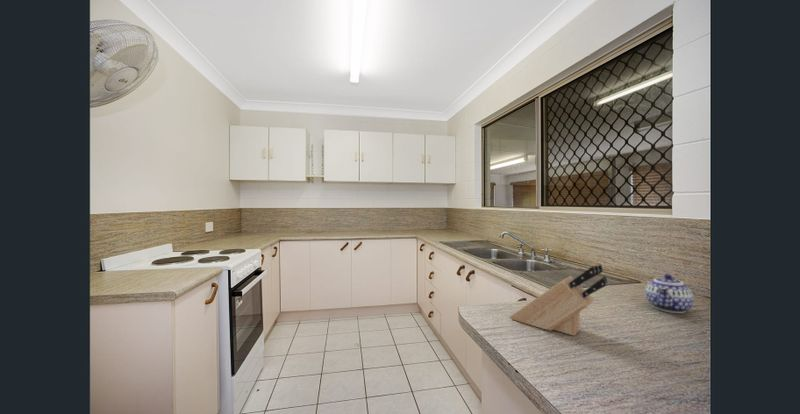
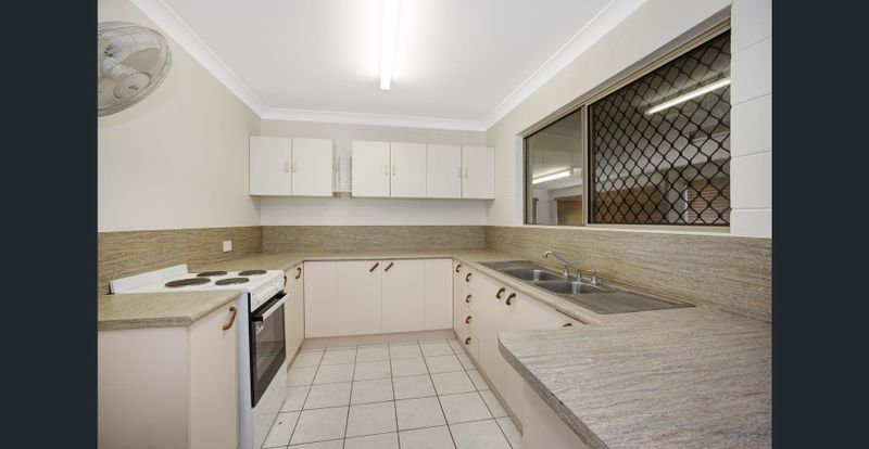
- knife block [509,263,608,337]
- teapot [644,273,695,314]
